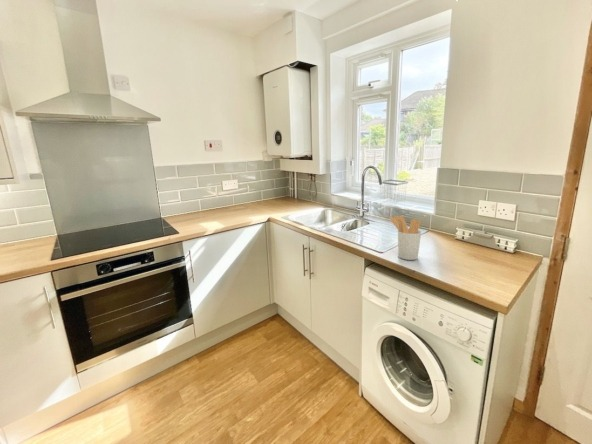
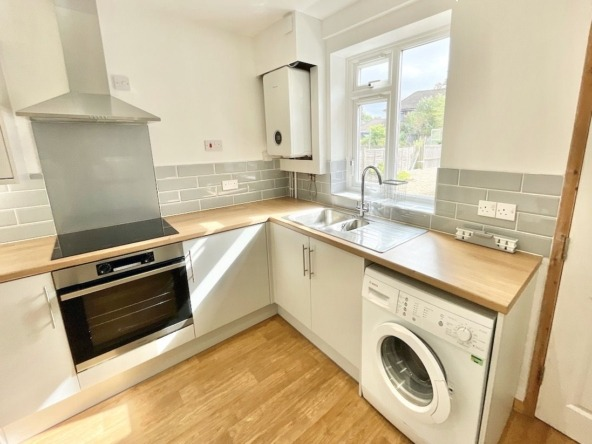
- utensil holder [388,215,422,261]
